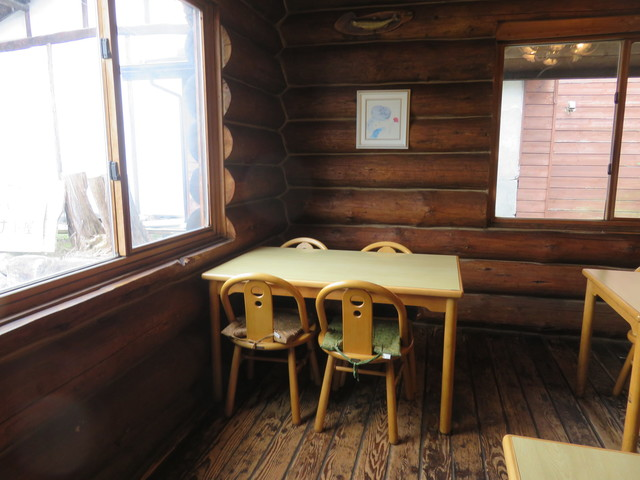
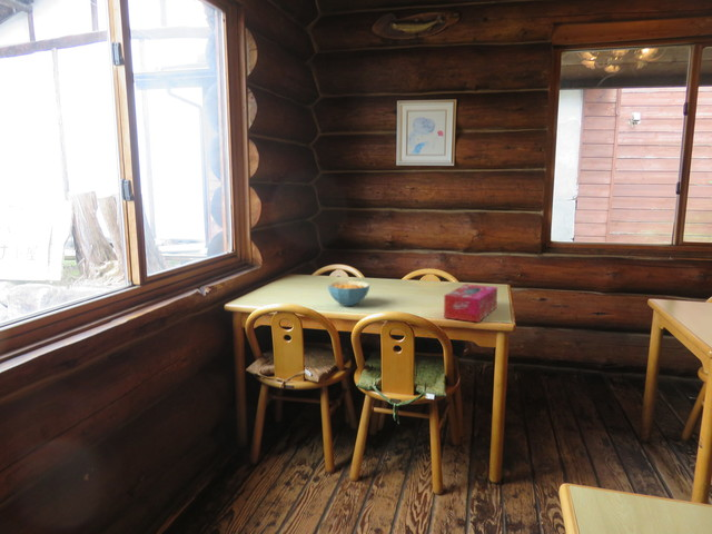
+ cereal bowl [327,279,370,307]
+ tissue box [443,283,498,324]
